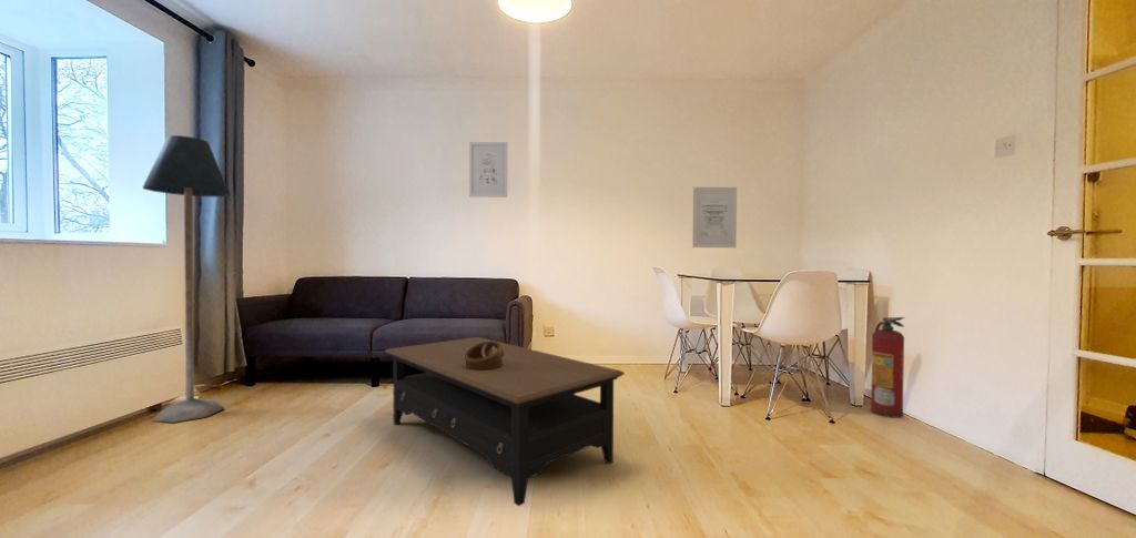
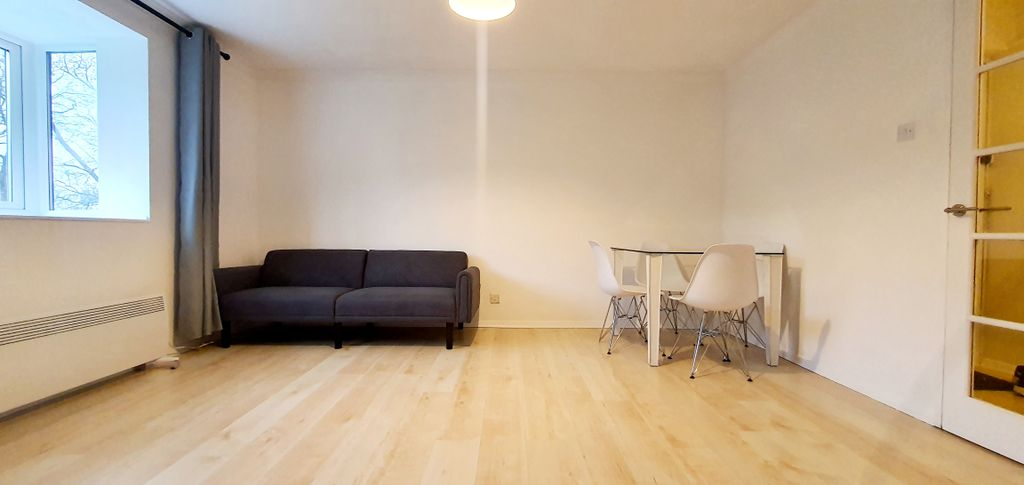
- floor lamp [142,134,232,424]
- wall art [691,186,738,248]
- fire extinguisher [870,316,906,419]
- wall art [468,141,508,199]
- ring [465,339,504,370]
- coffee table [384,336,626,507]
